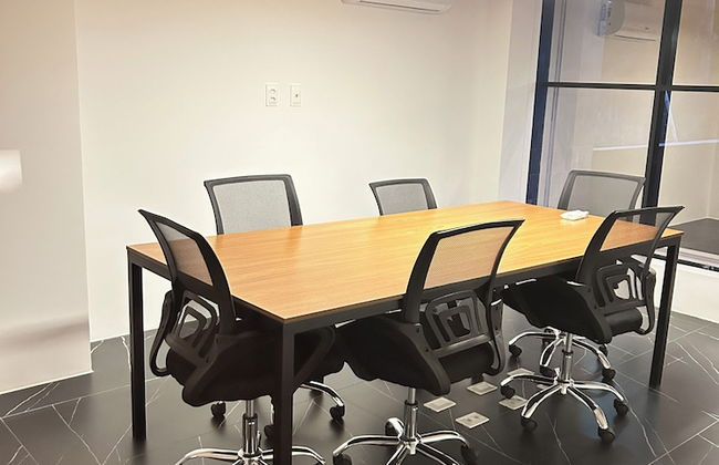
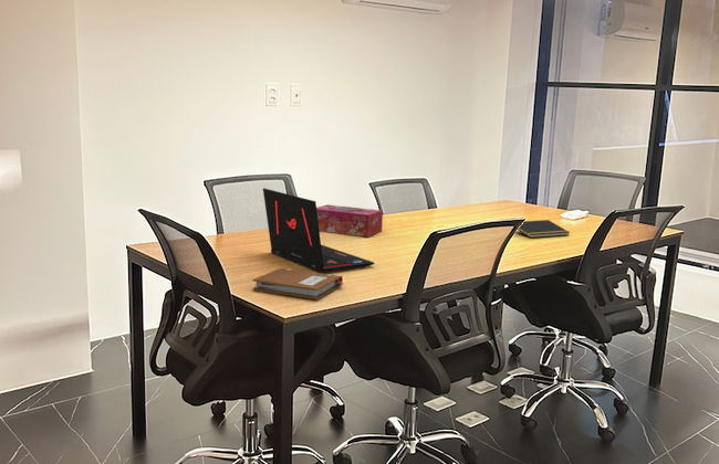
+ notebook [251,267,344,300]
+ tissue box [316,203,384,238]
+ notepad [517,219,571,239]
+ laptop [262,187,375,274]
